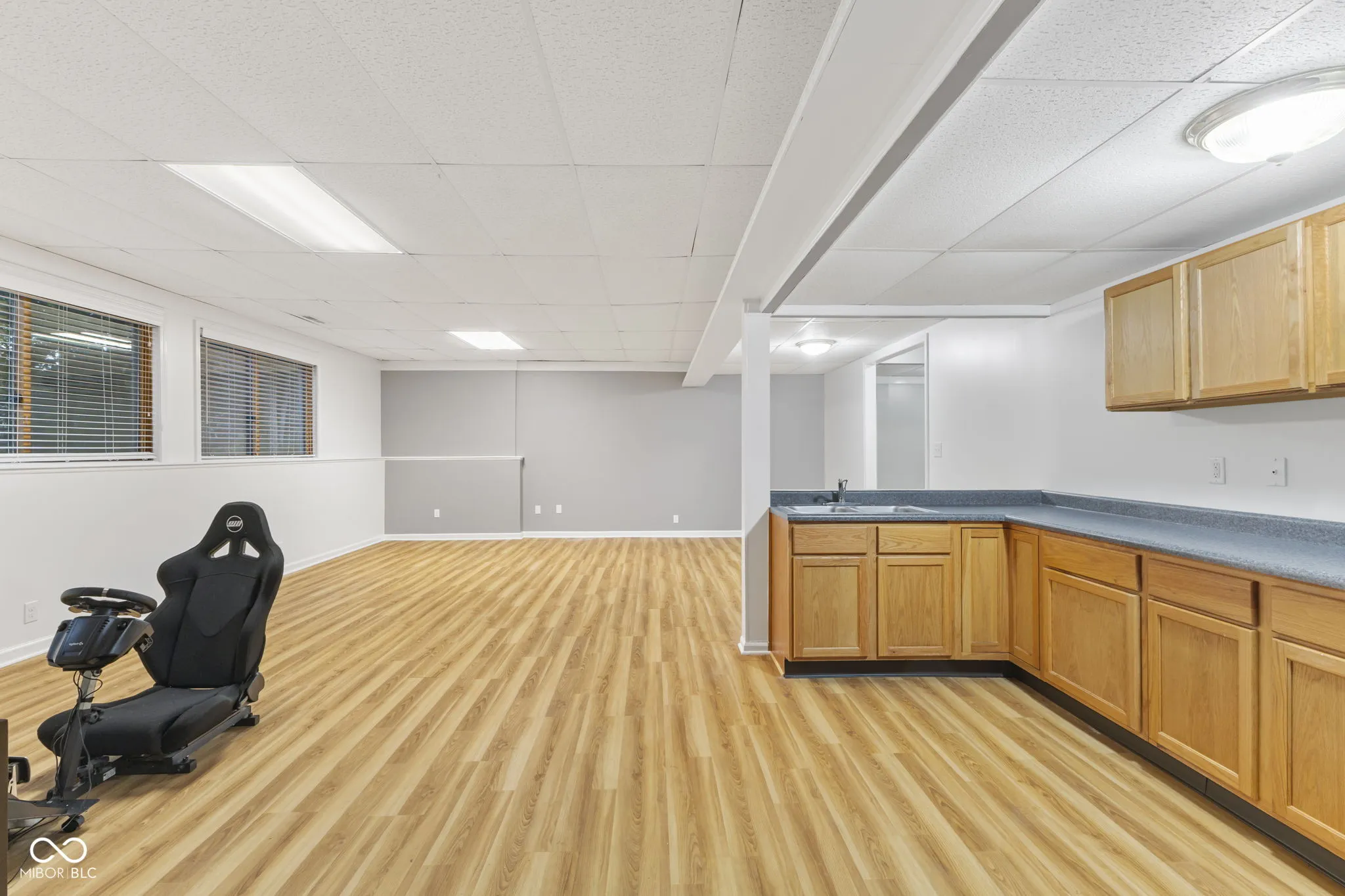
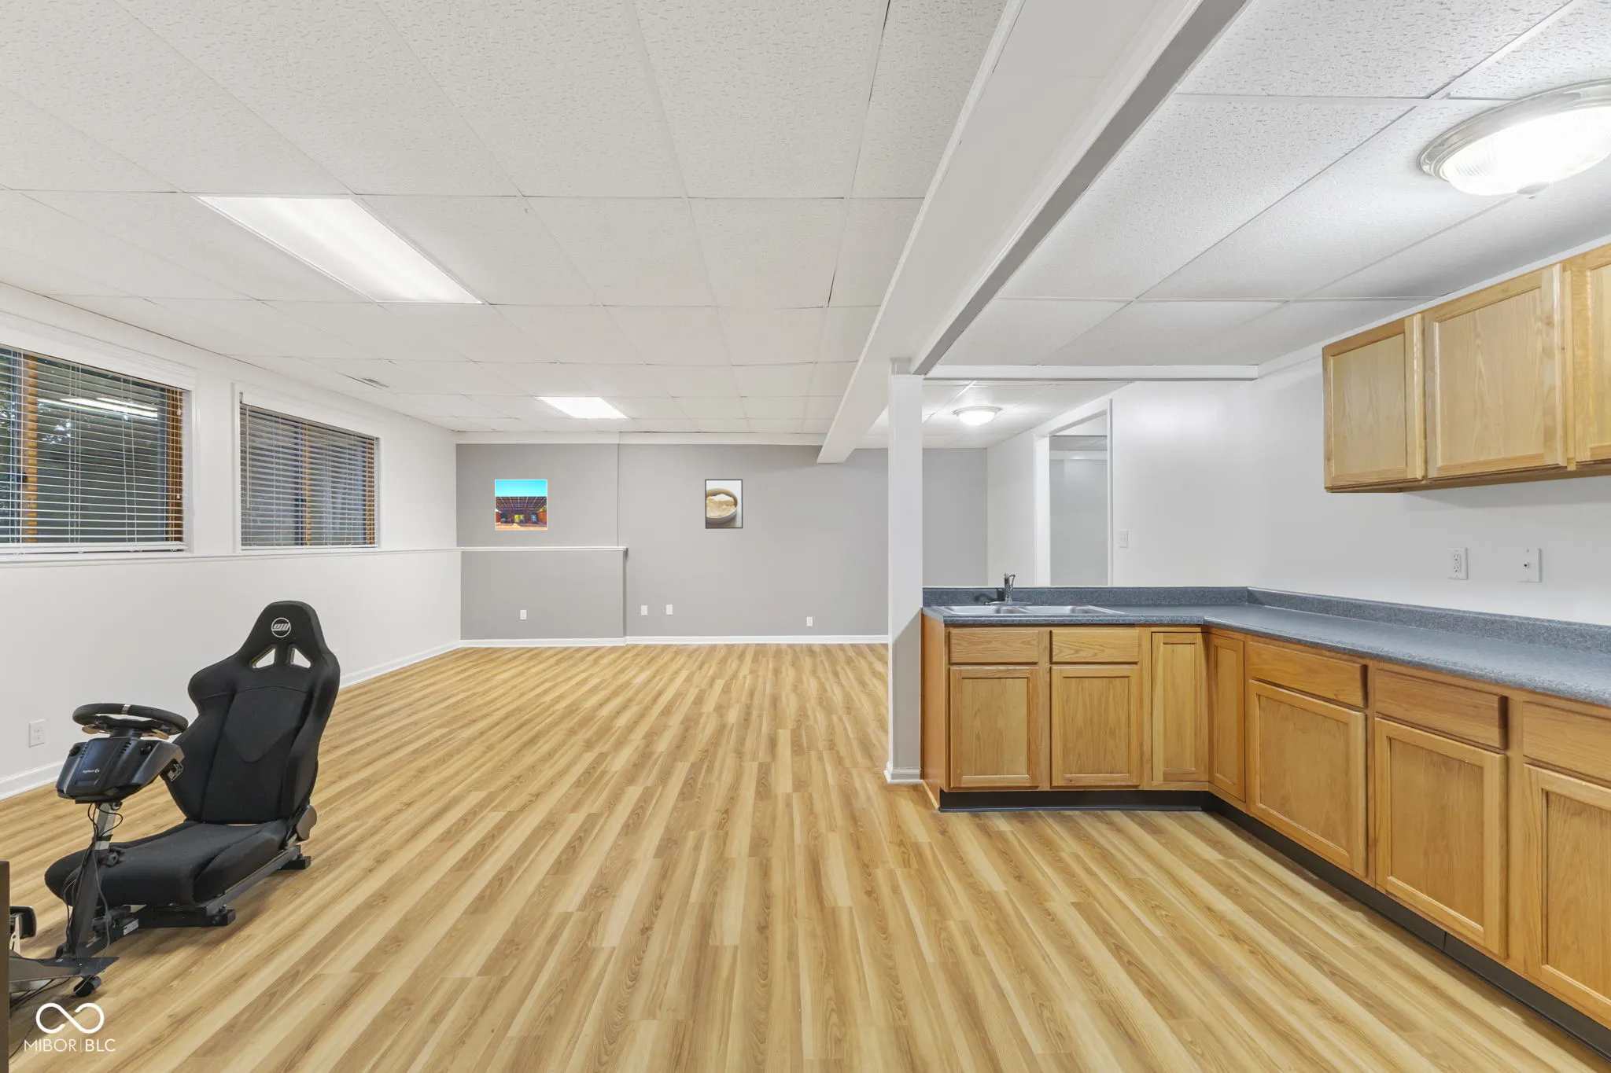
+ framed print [493,479,549,531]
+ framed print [704,479,744,529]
